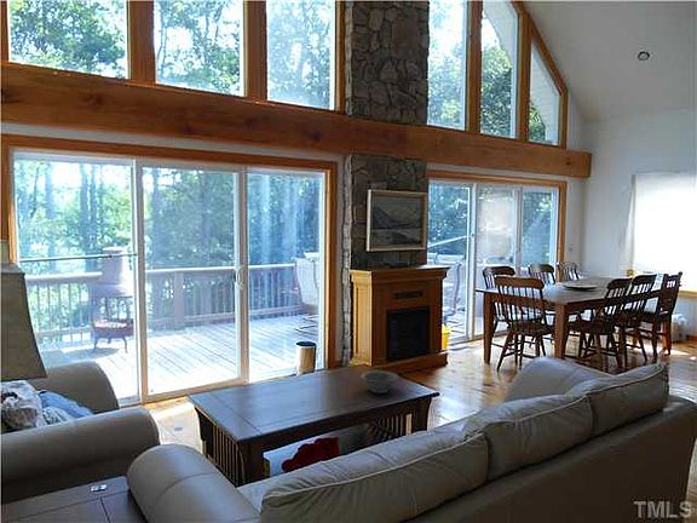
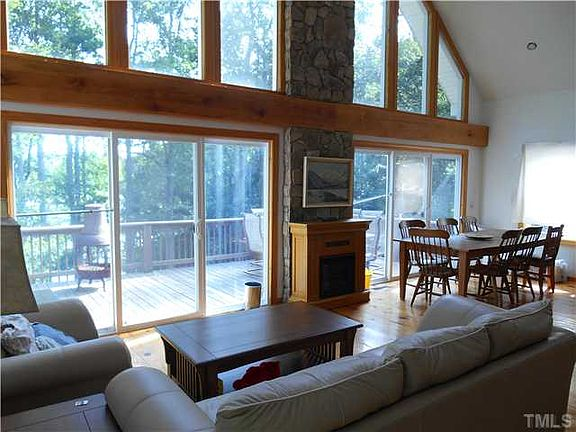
- decorative bowl [359,369,399,393]
